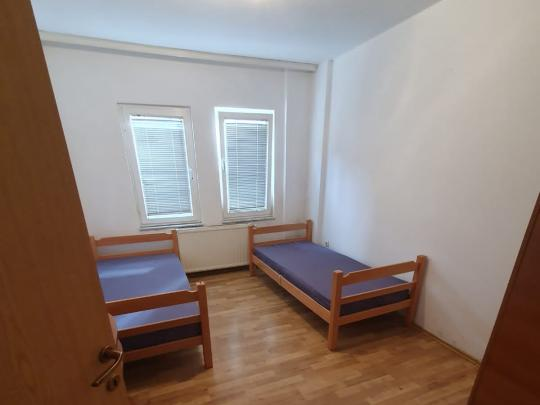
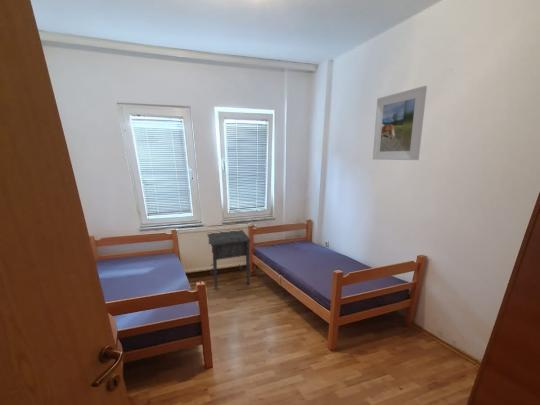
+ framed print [372,85,428,161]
+ nightstand [206,229,252,291]
